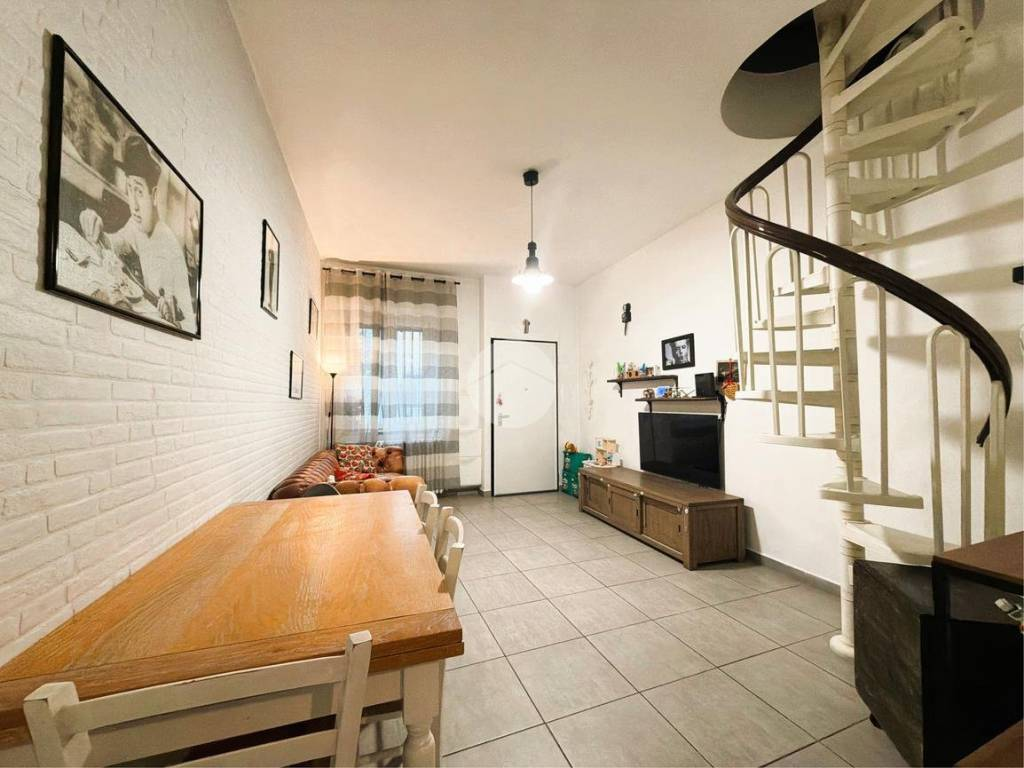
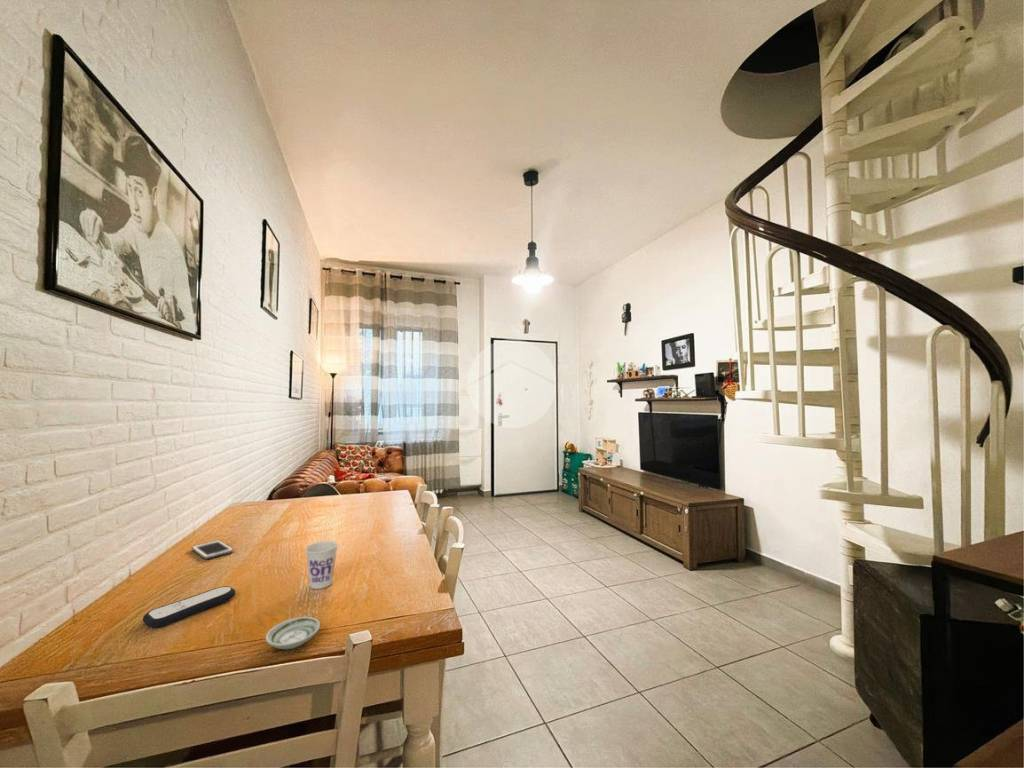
+ remote control [142,585,236,629]
+ cup [304,540,339,590]
+ cell phone [191,539,235,560]
+ saucer [265,616,321,650]
